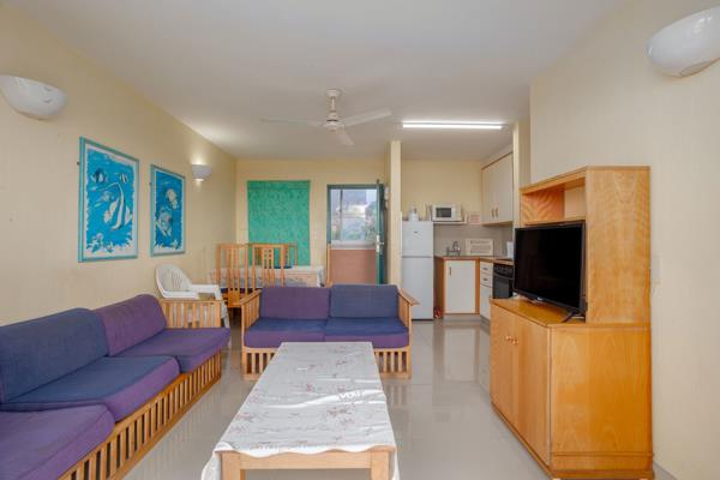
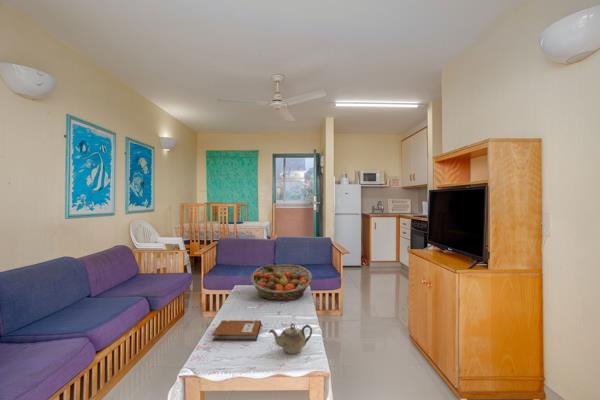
+ notebook [212,319,264,342]
+ fruit basket [250,263,313,301]
+ teapot [268,322,313,355]
